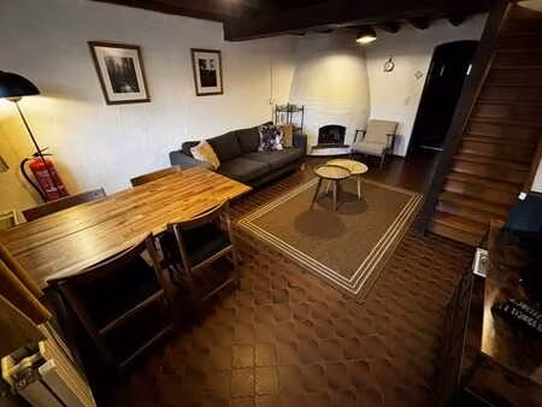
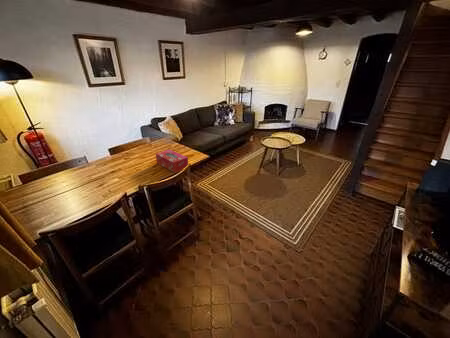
+ tissue box [155,149,189,174]
